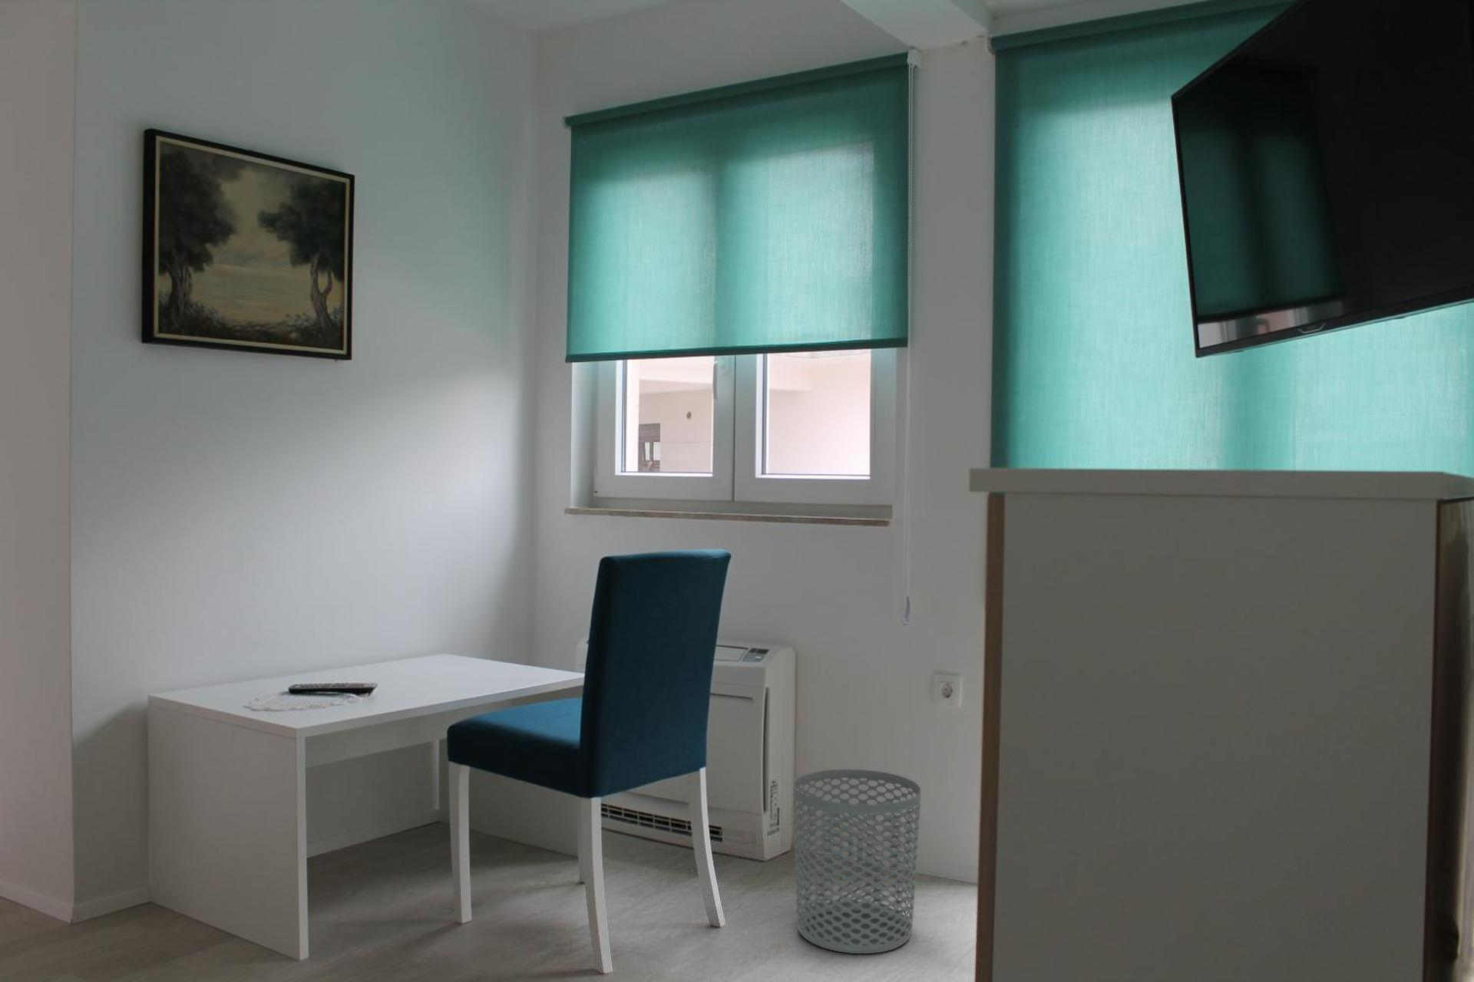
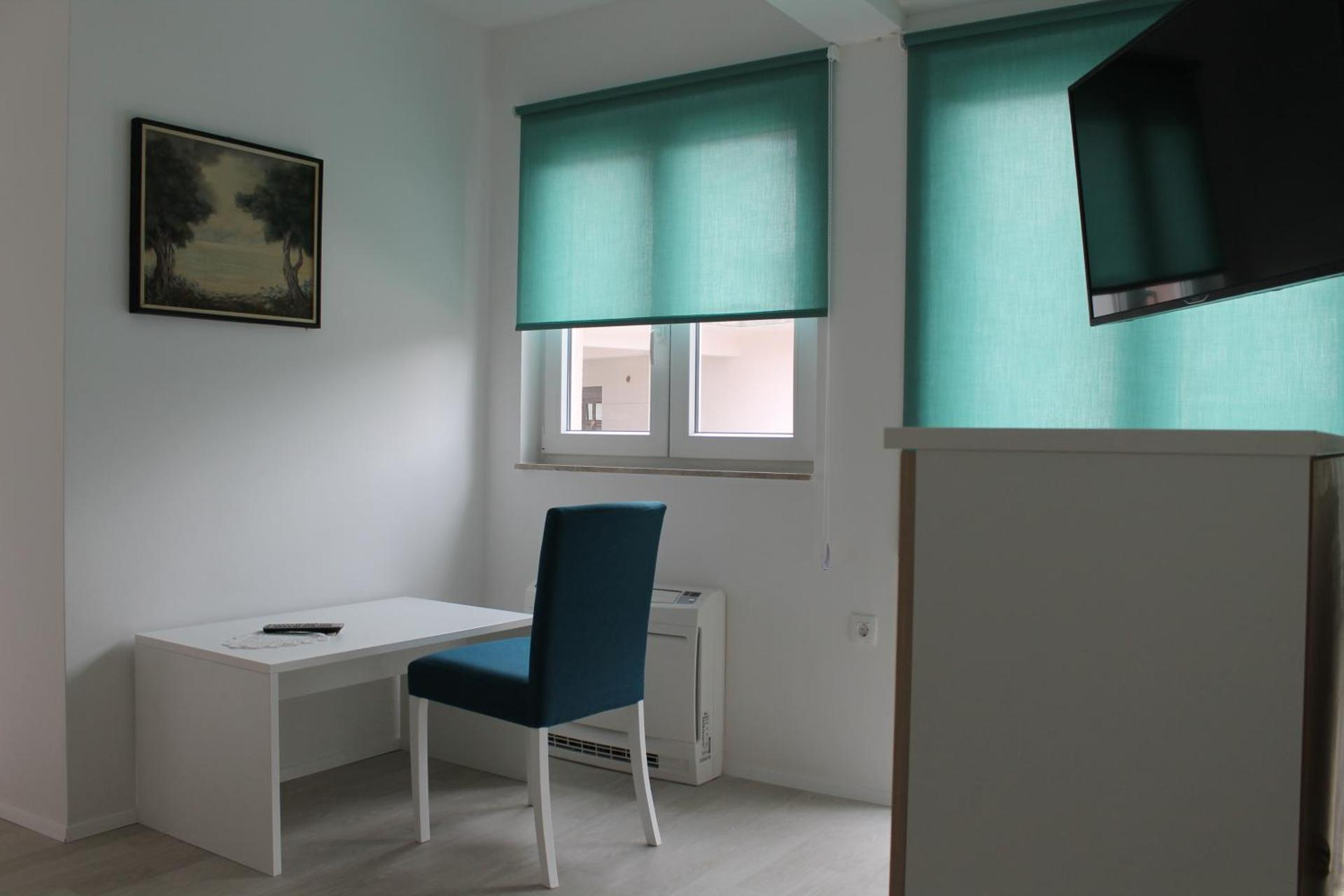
- waste bin [792,768,922,955]
